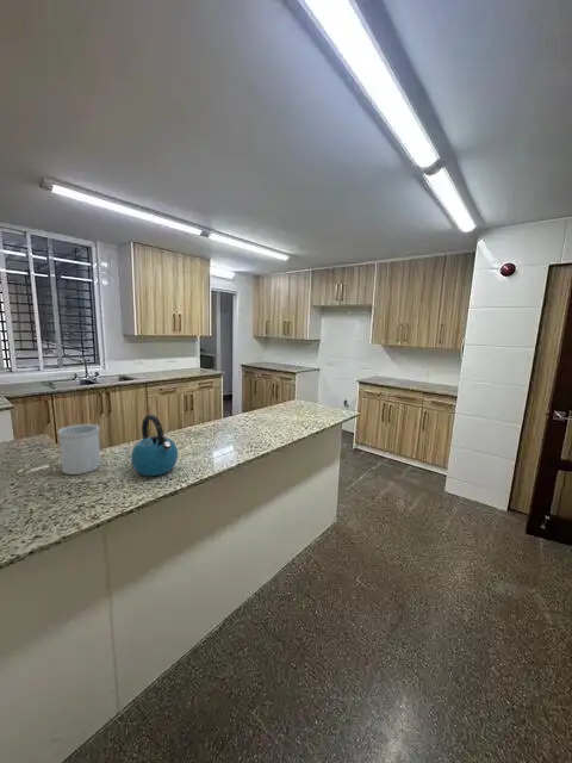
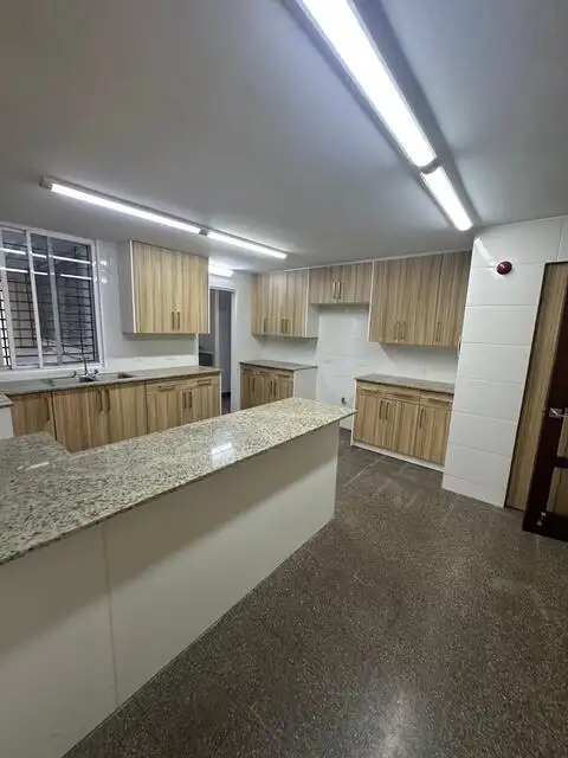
- kettle [130,414,179,477]
- utensil holder [57,423,101,476]
